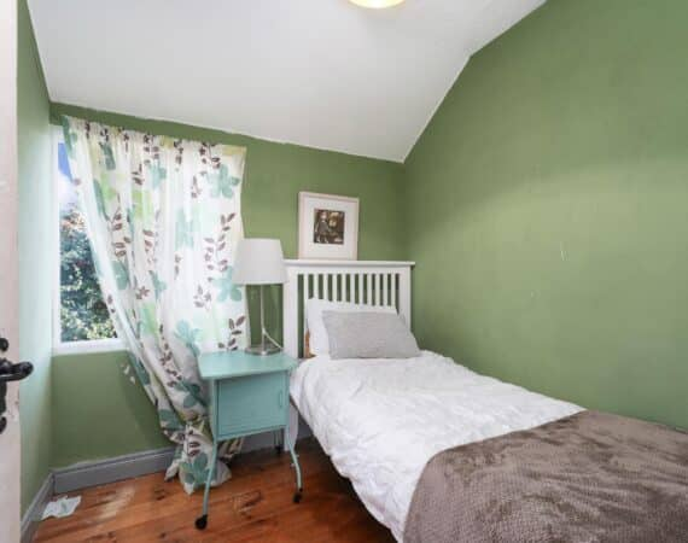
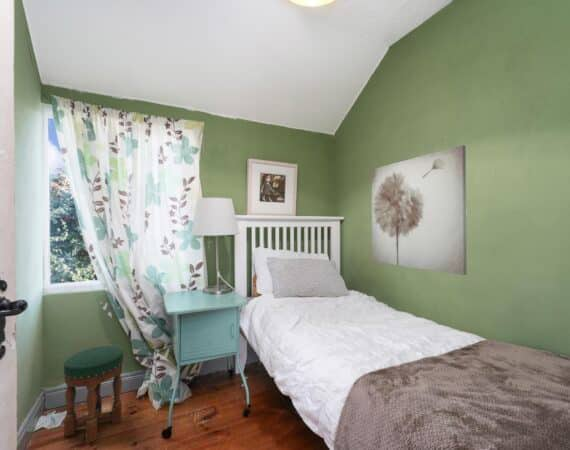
+ wall art [371,144,468,276]
+ stool [63,345,125,444]
